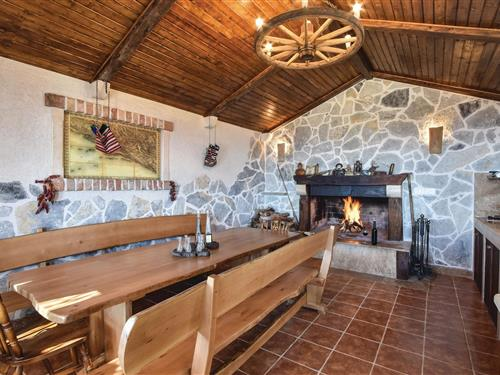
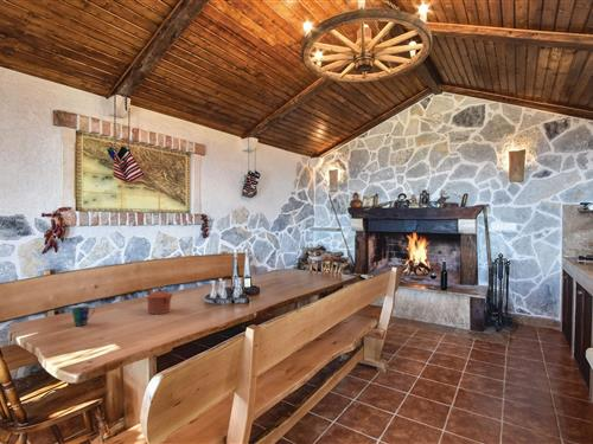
+ cup [70,304,96,327]
+ teapot [146,287,173,315]
